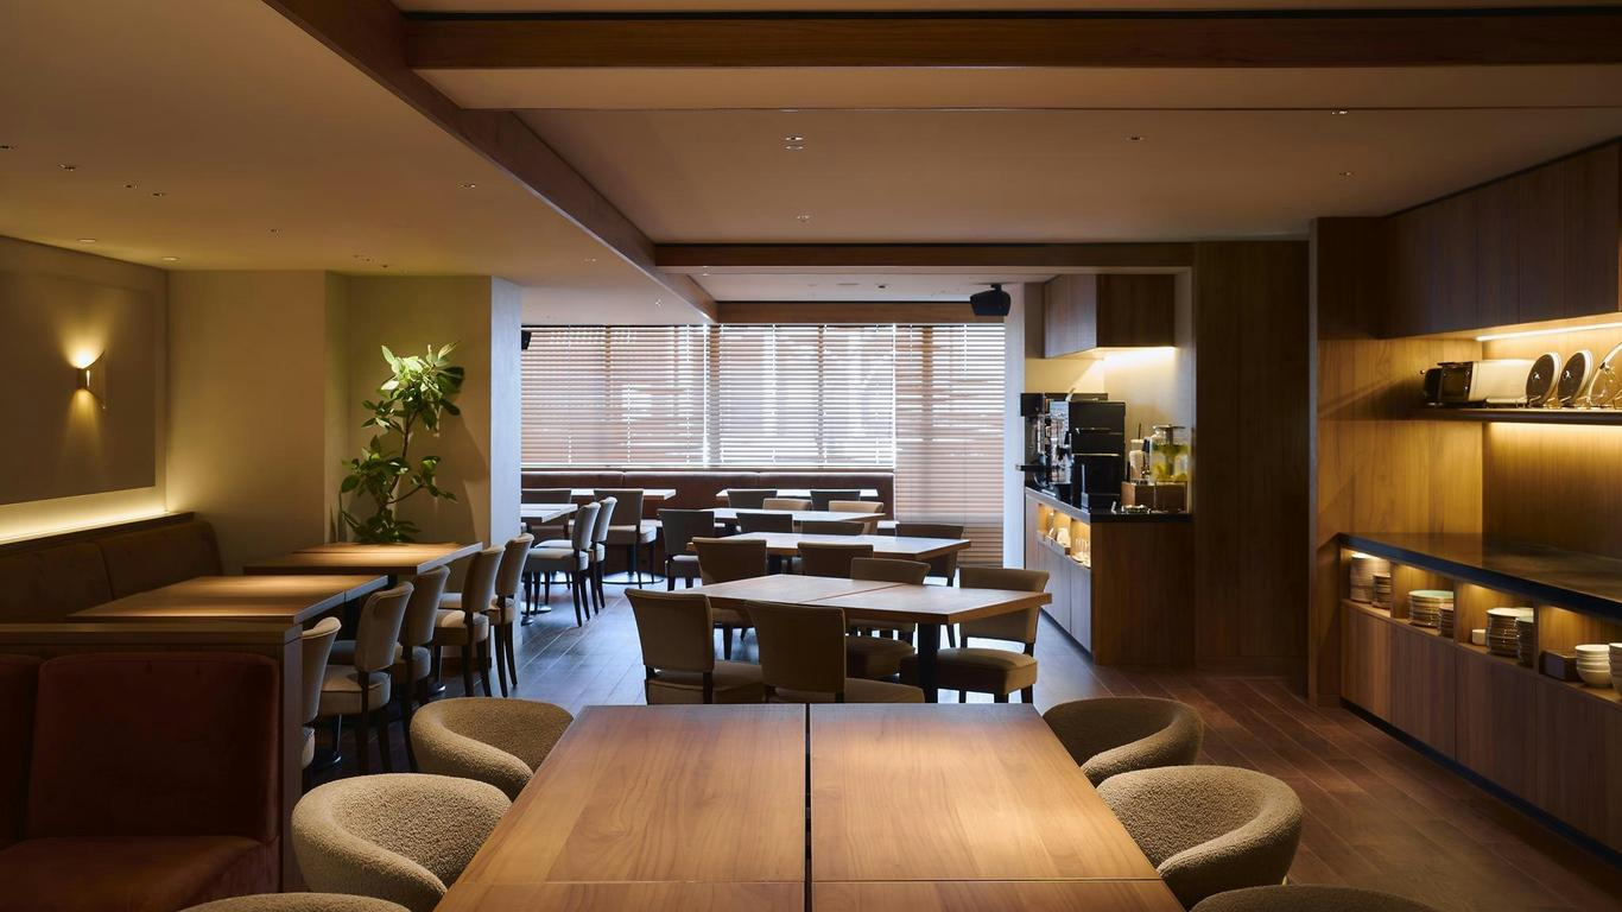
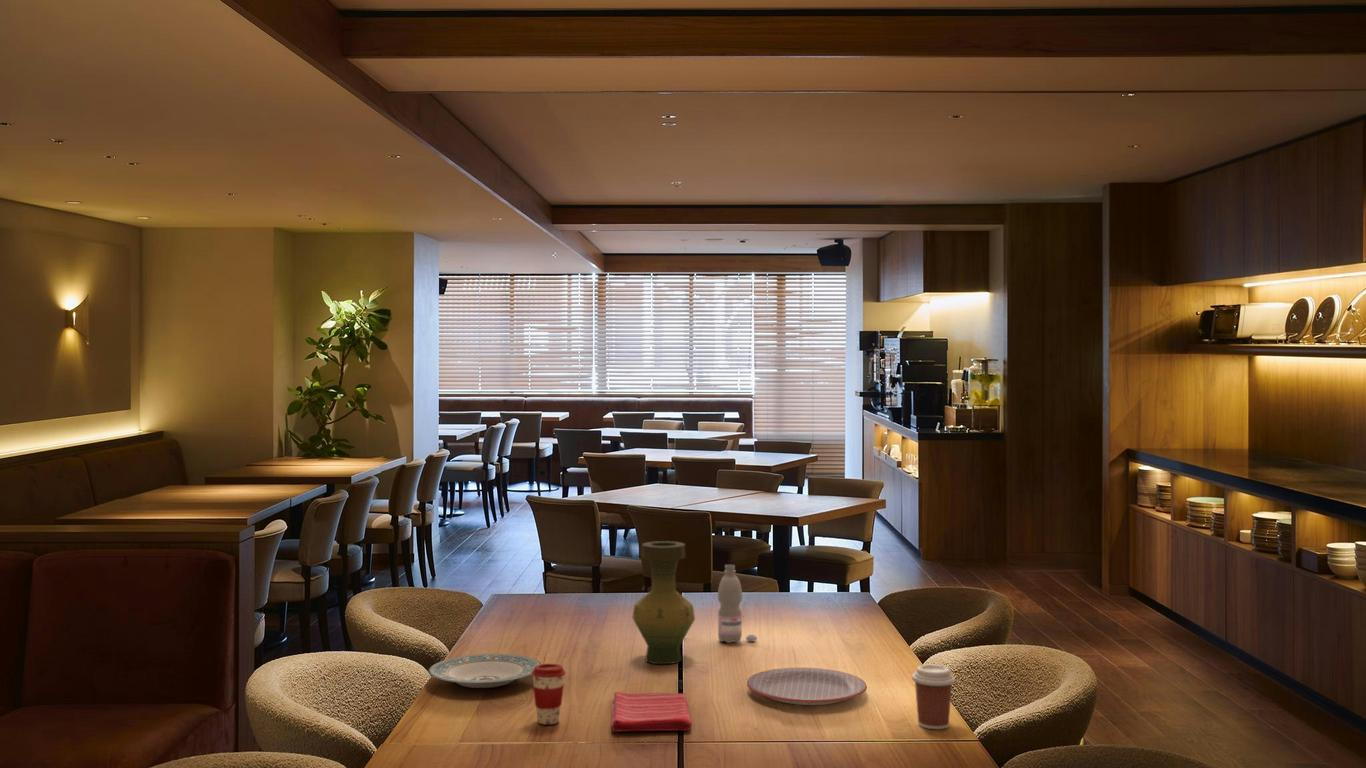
+ dish towel [610,691,693,733]
+ plate [428,653,542,689]
+ coffee cup [911,664,956,730]
+ vase [631,540,696,665]
+ coffee cup [531,663,567,726]
+ water bottle [717,564,758,644]
+ plate [746,667,868,706]
